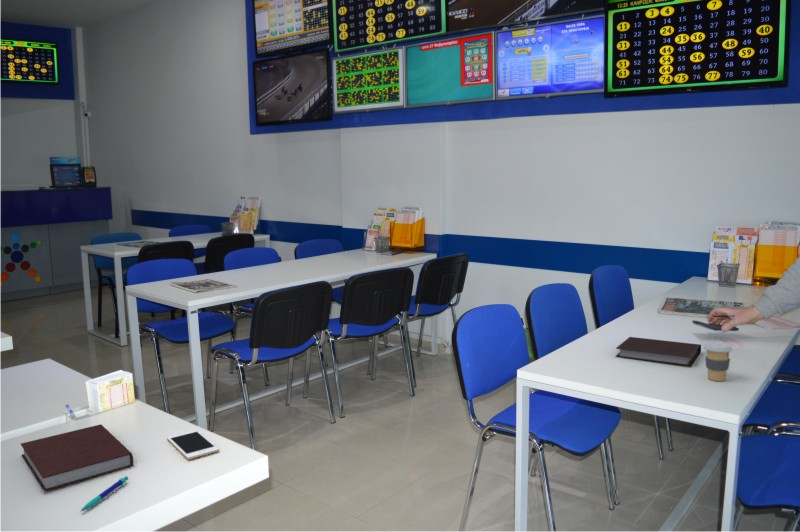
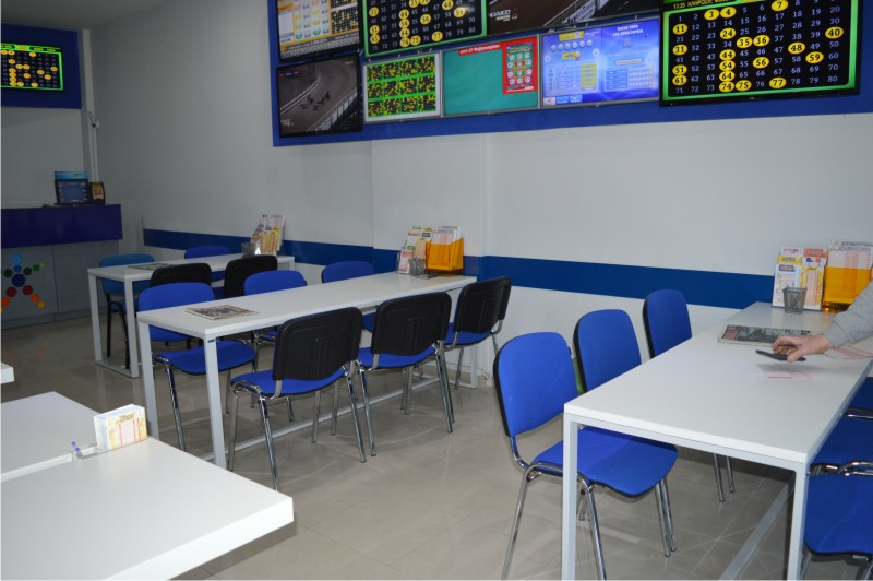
- coffee cup [703,341,733,382]
- notebook [615,336,702,367]
- notebook [20,423,134,492]
- pen [79,475,129,513]
- cell phone [166,429,220,460]
